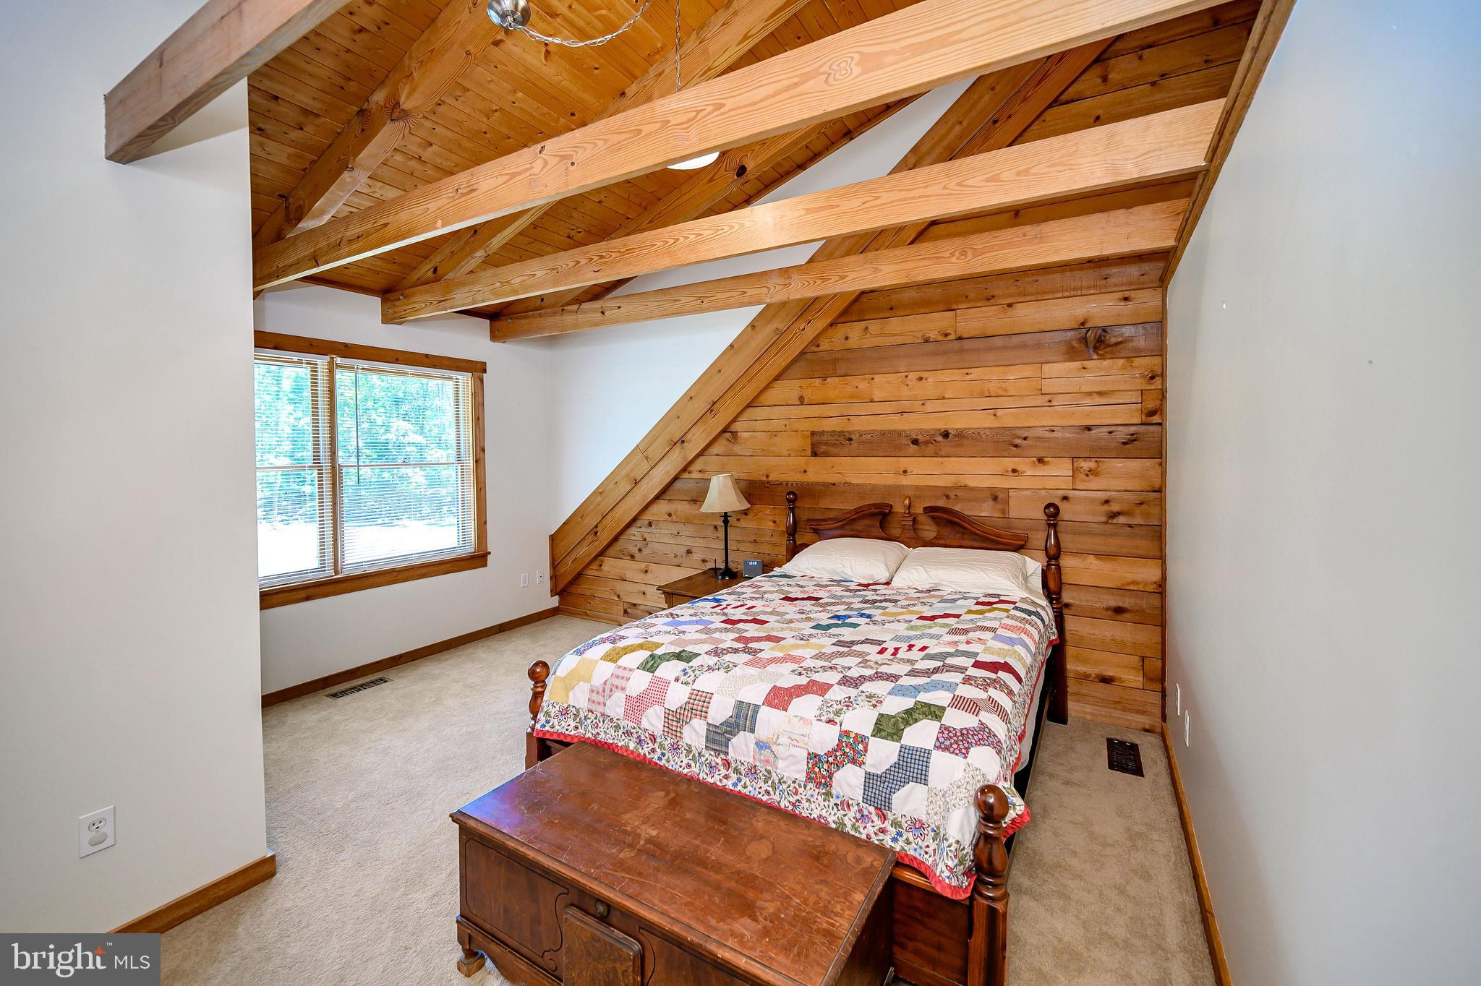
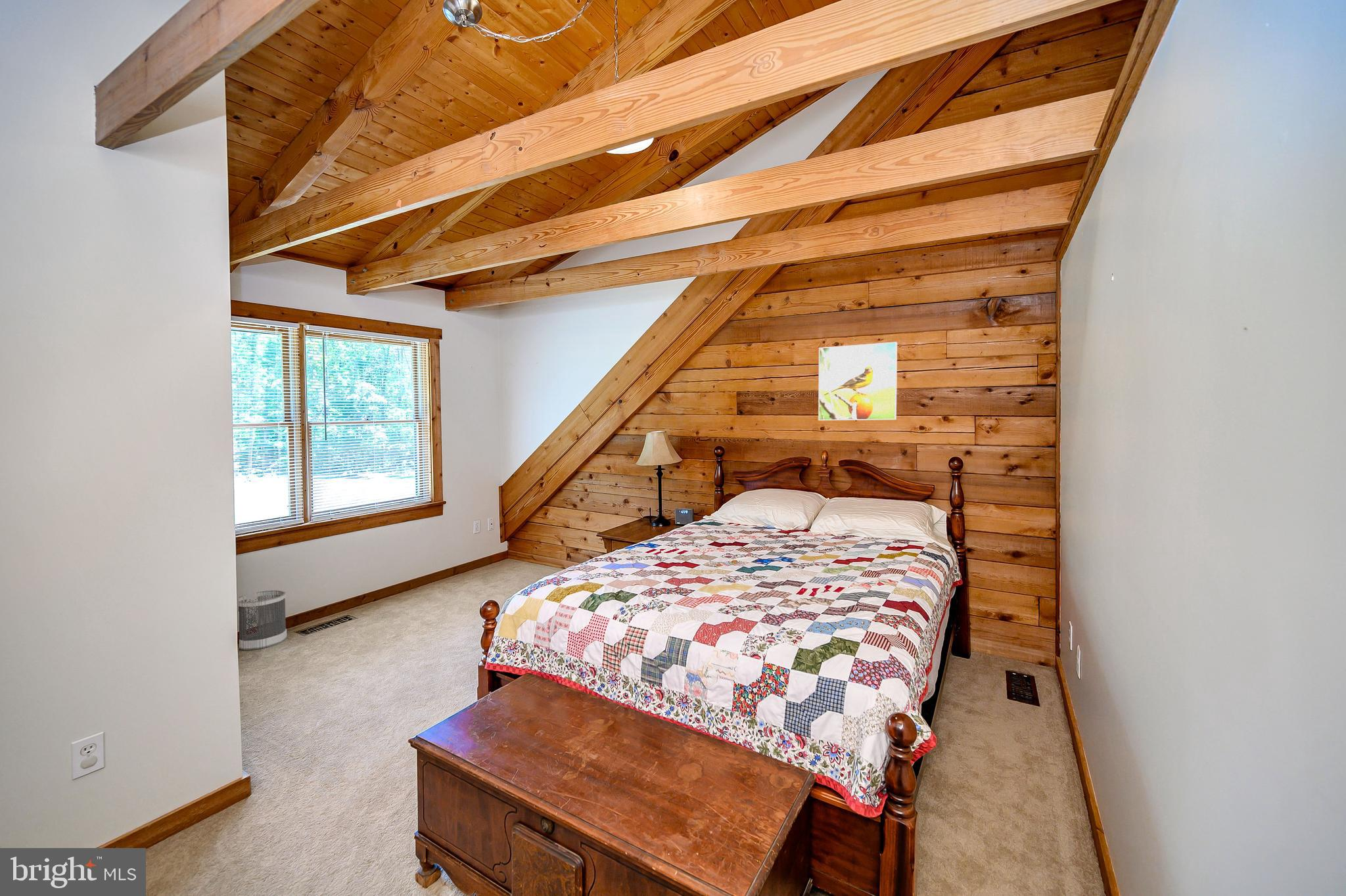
+ wastebasket [238,590,287,651]
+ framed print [818,342,898,421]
